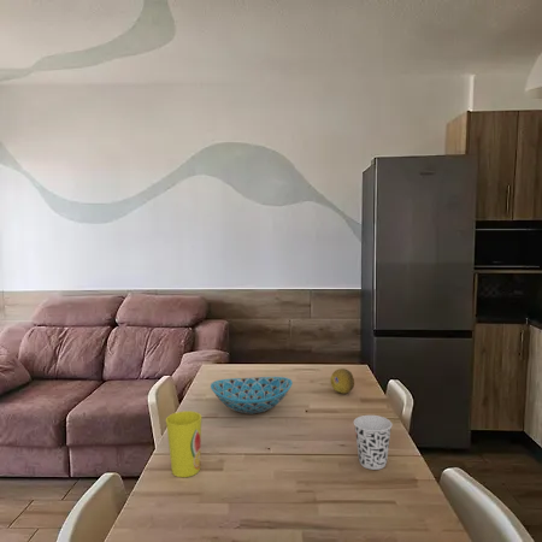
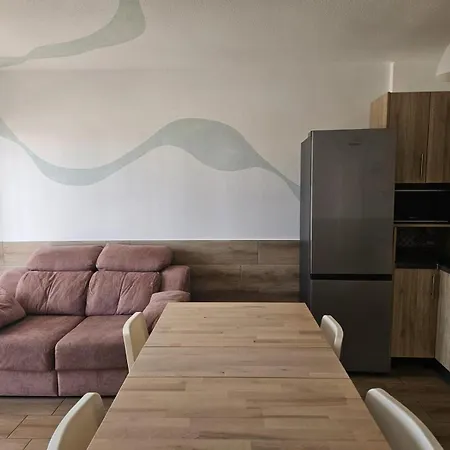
- cup [165,410,202,478]
- cup [353,414,394,471]
- fruit [329,367,355,395]
- bowl [210,376,294,416]
